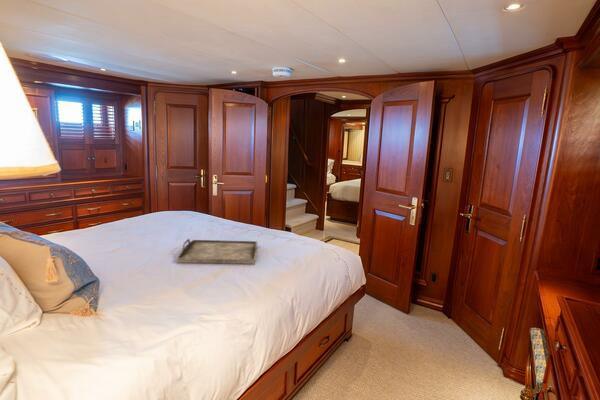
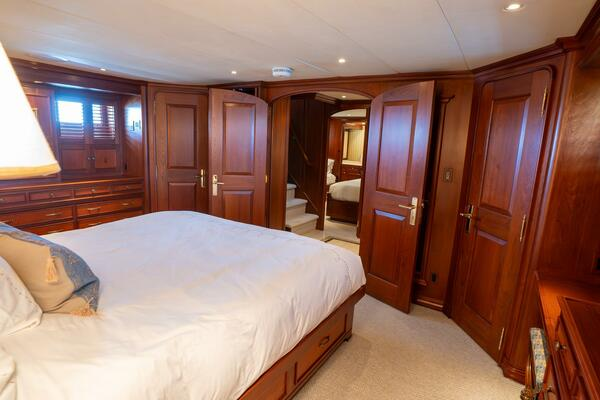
- serving tray [176,238,258,265]
